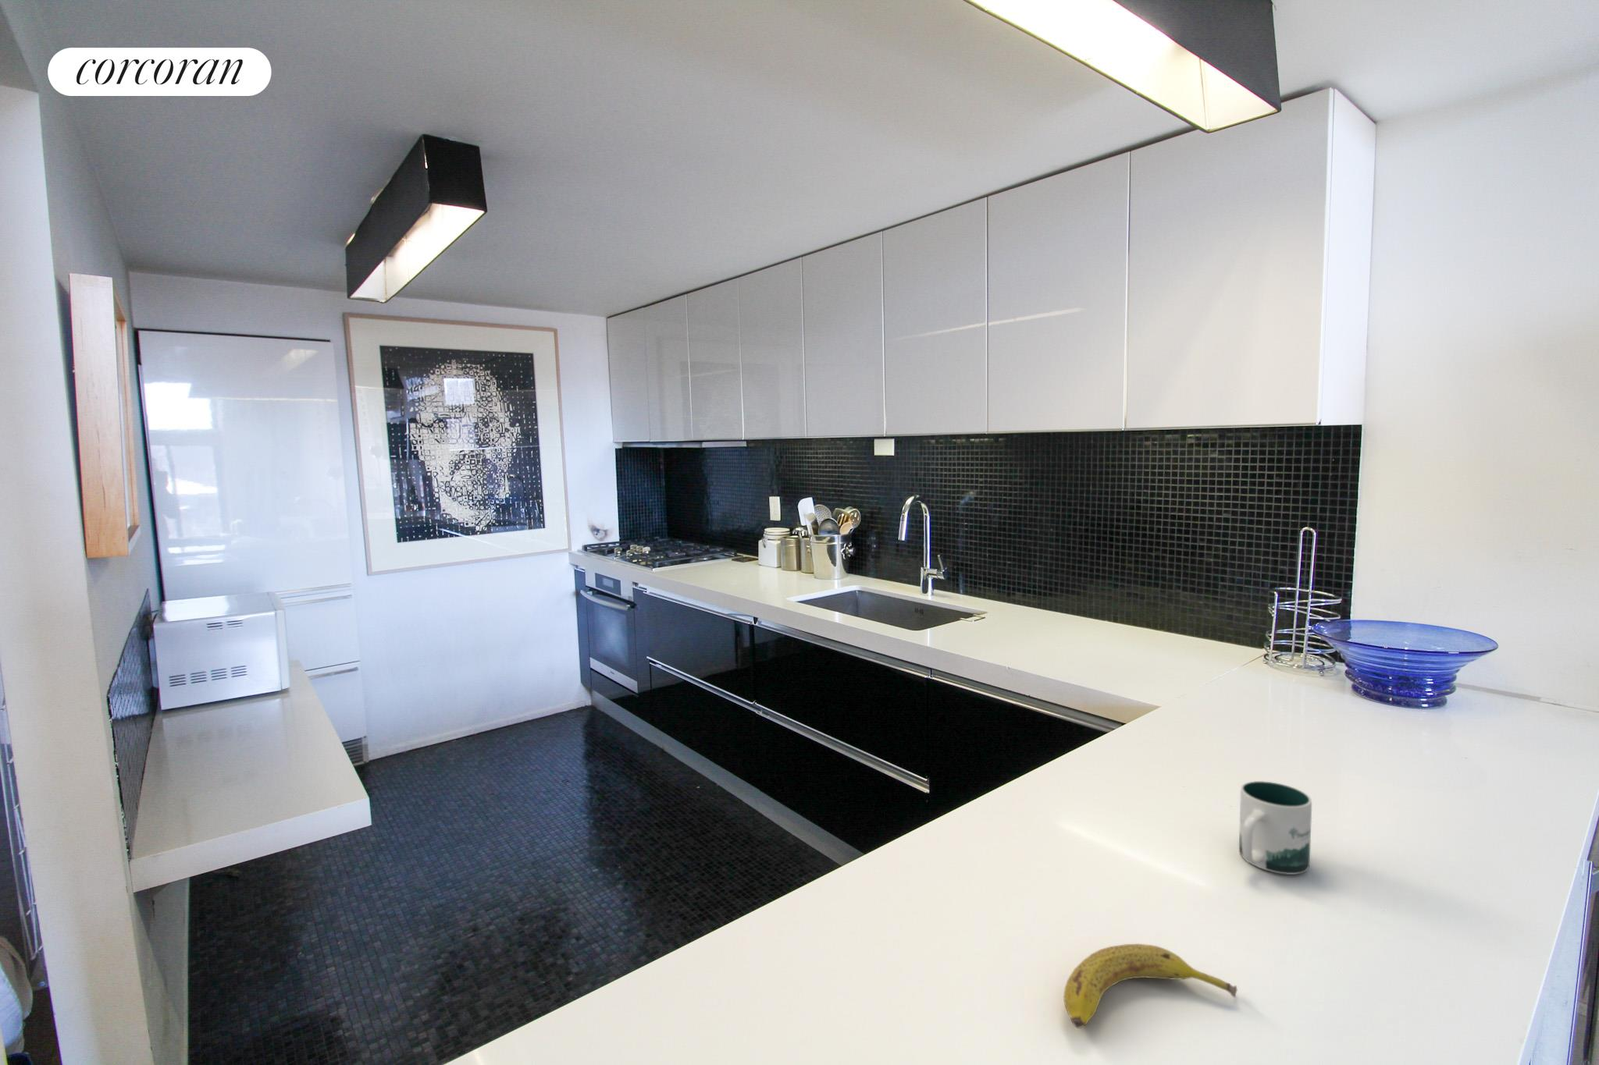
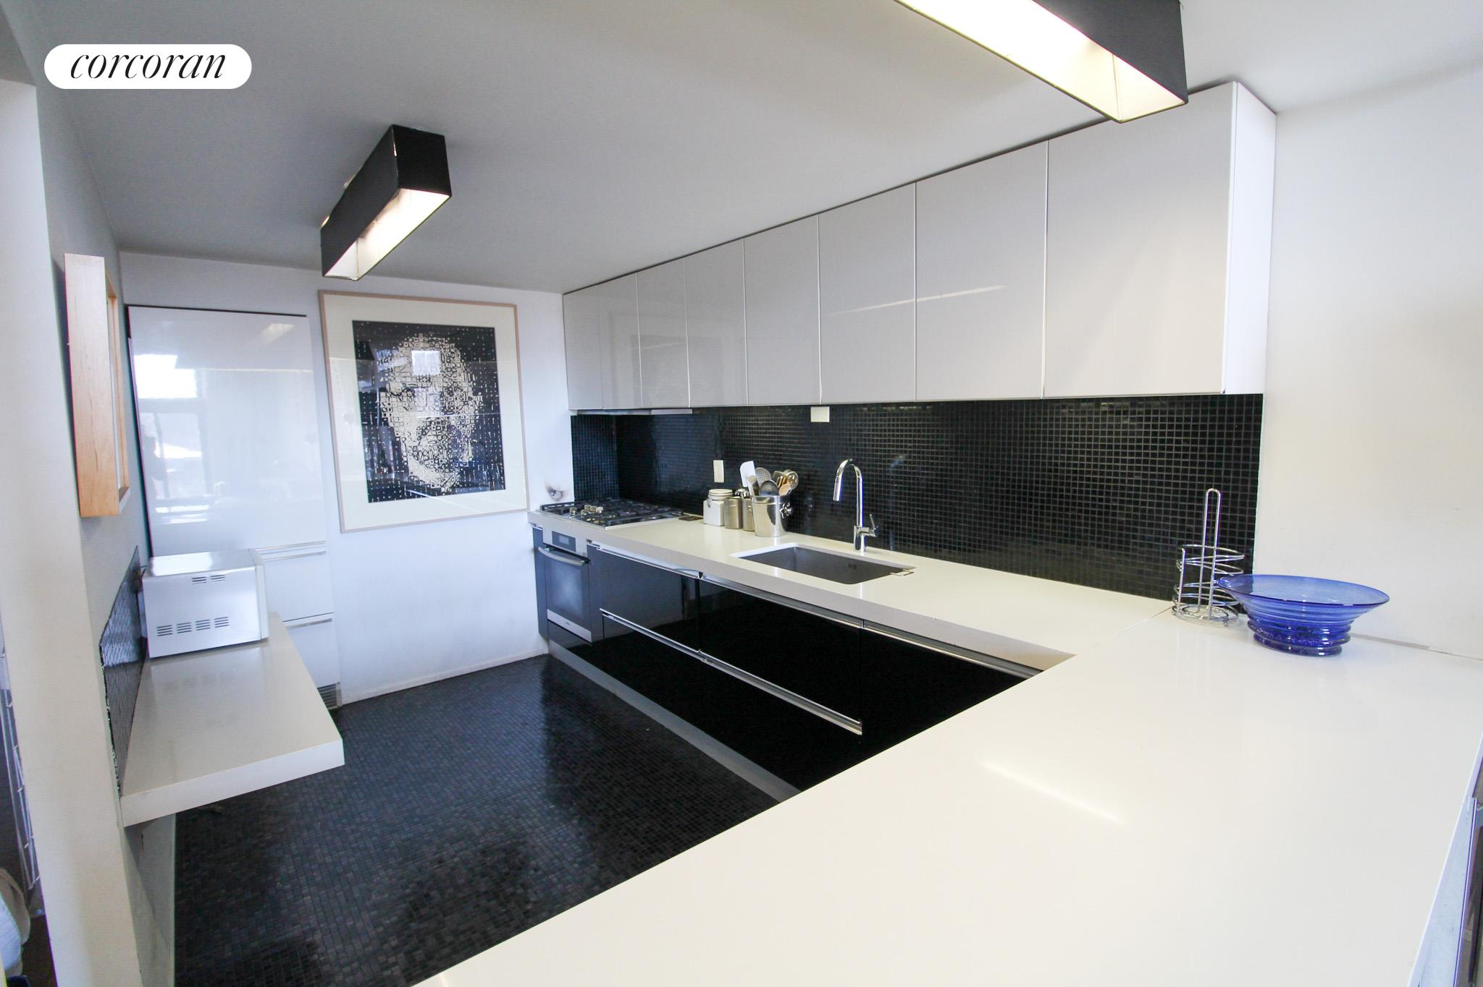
- fruit [1063,944,1239,1029]
- mug [1239,780,1312,875]
